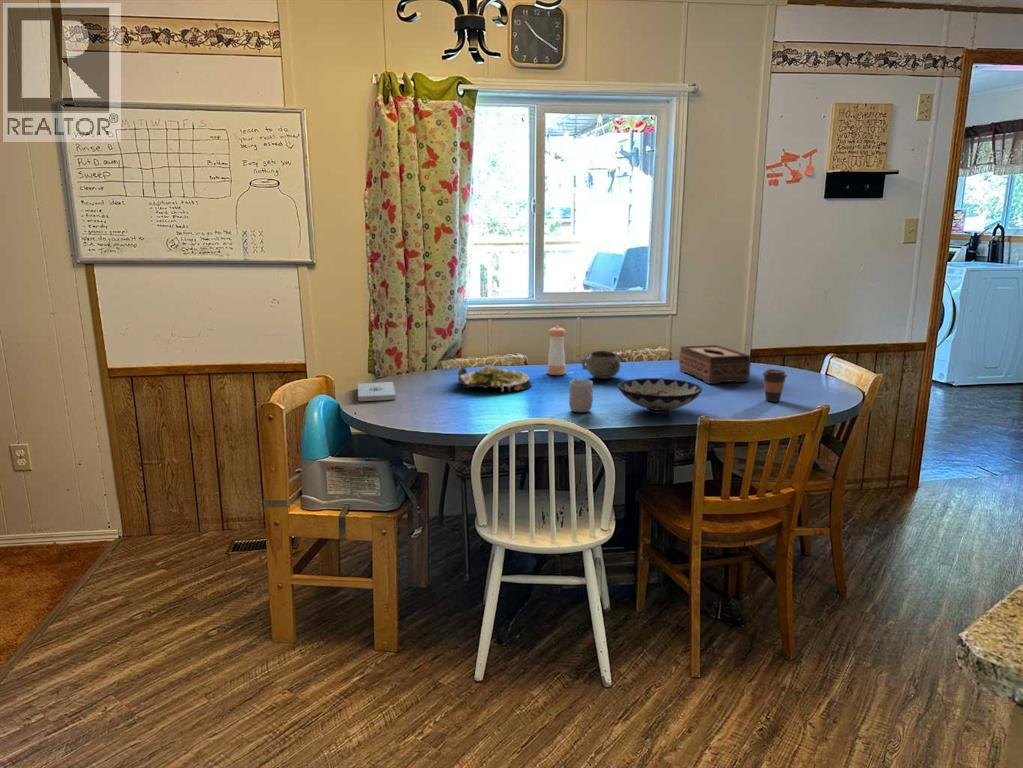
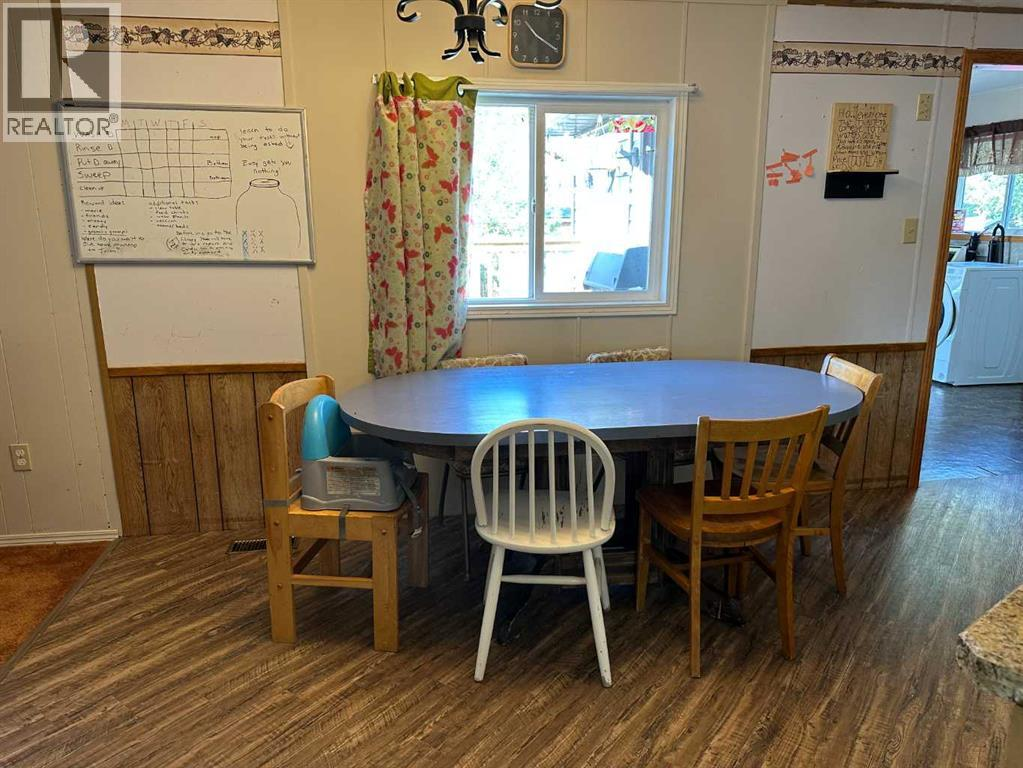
- tissue box [678,344,752,385]
- notepad [357,381,397,402]
- bowl [617,377,703,415]
- coffee cup [761,368,788,403]
- decorative bowl [581,350,622,380]
- pepper shaker [547,325,567,376]
- mug [568,371,594,413]
- salad plate [457,365,533,393]
